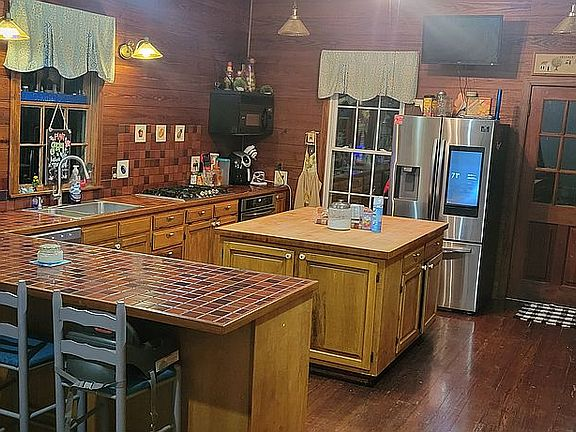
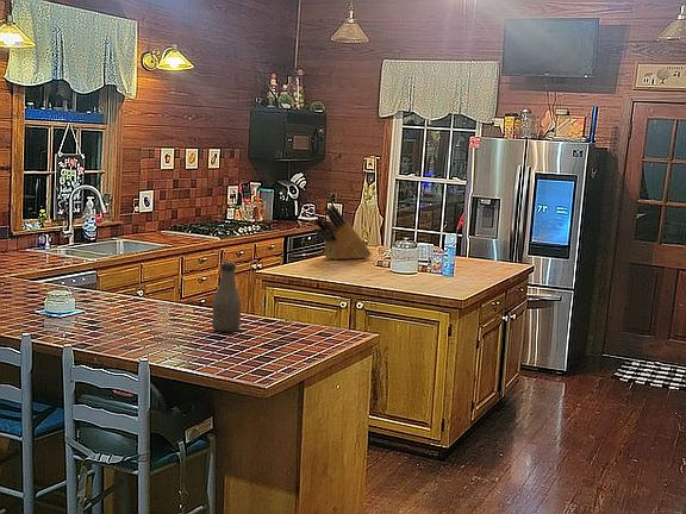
+ bottle [211,262,242,333]
+ knife block [313,203,373,261]
